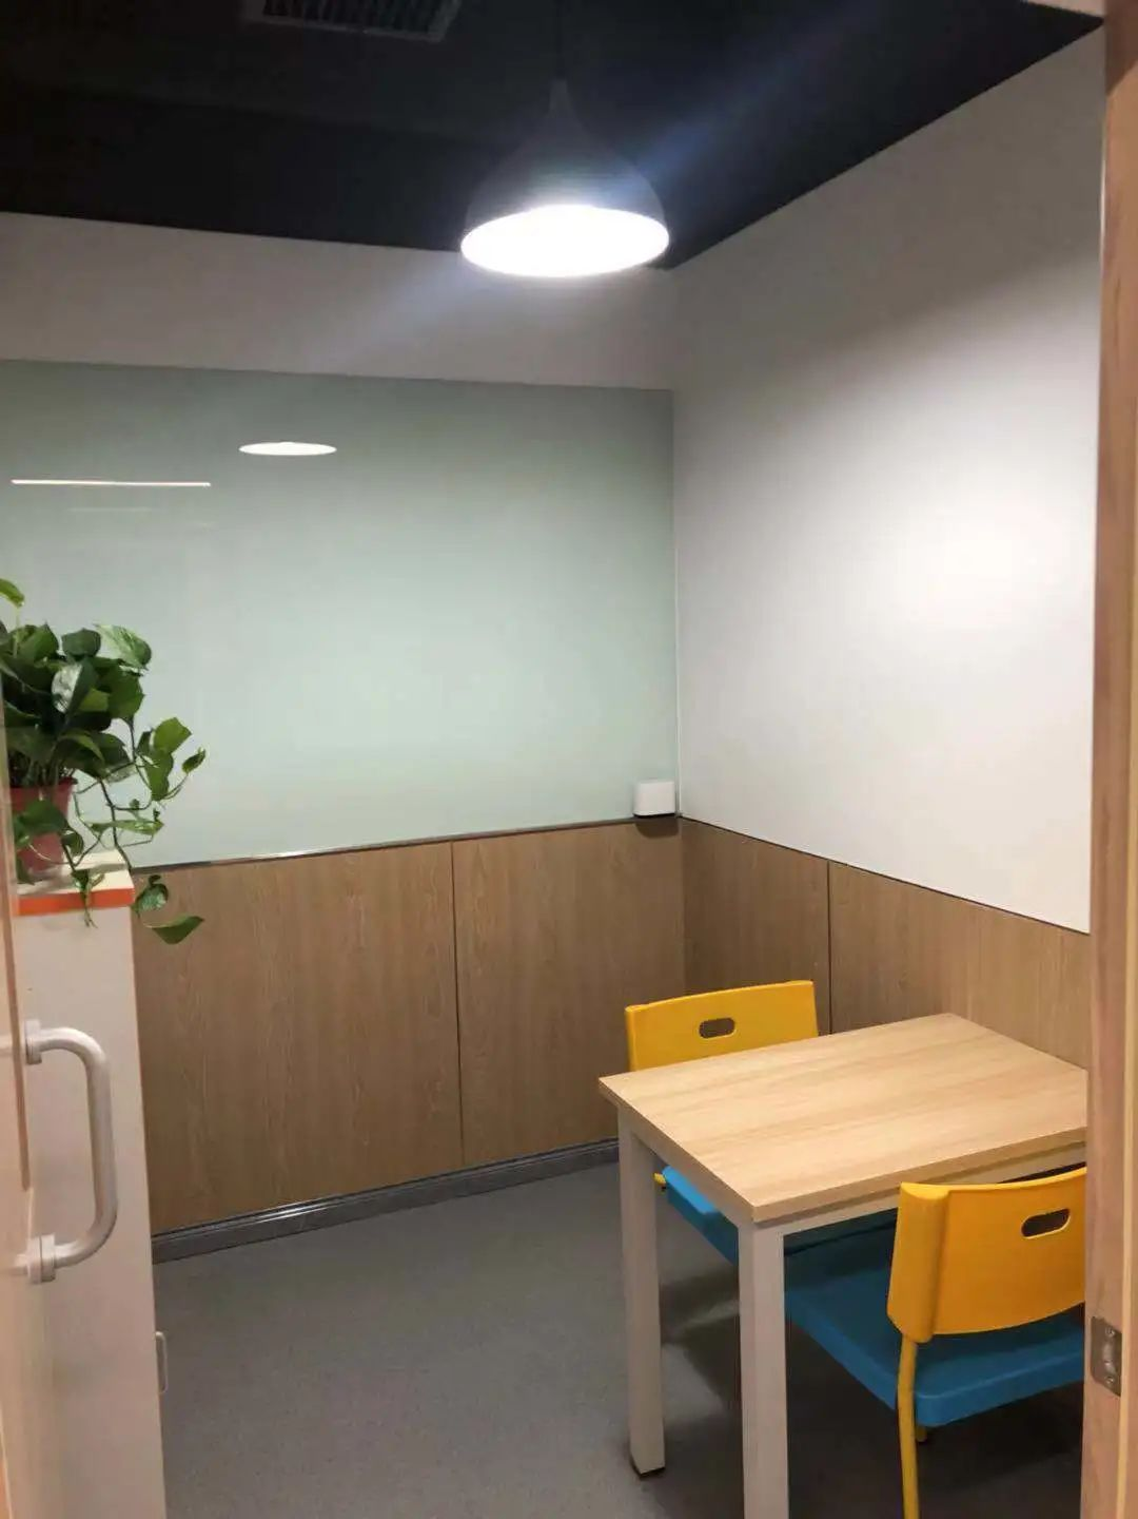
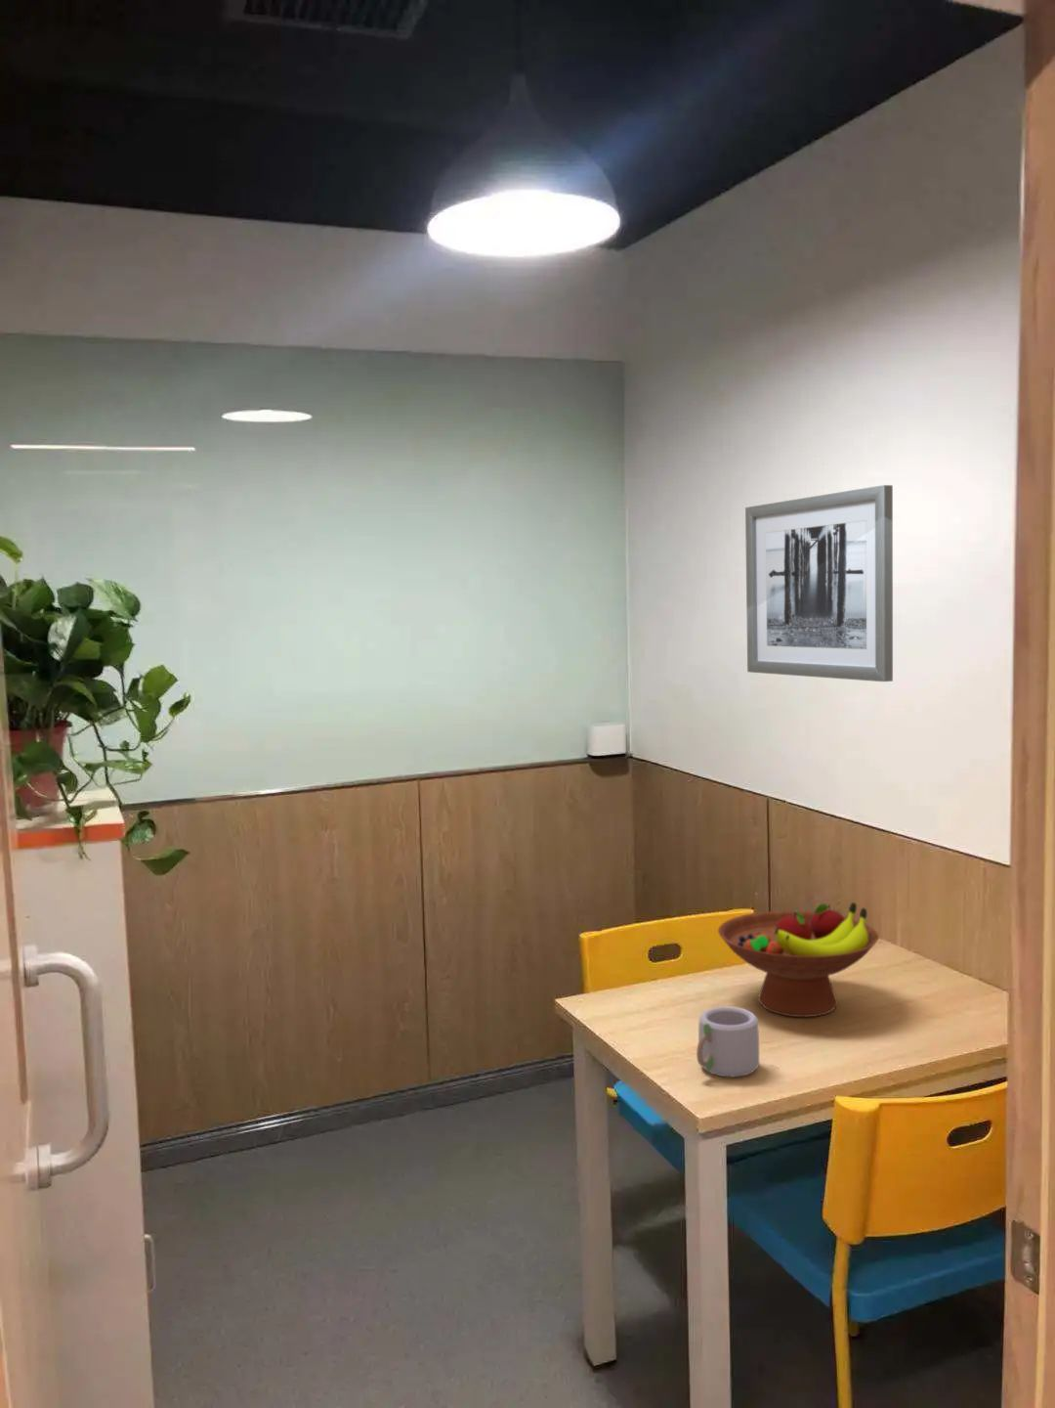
+ fruit bowl [717,901,879,1018]
+ mug [696,1006,779,1078]
+ wall art [745,484,894,683]
